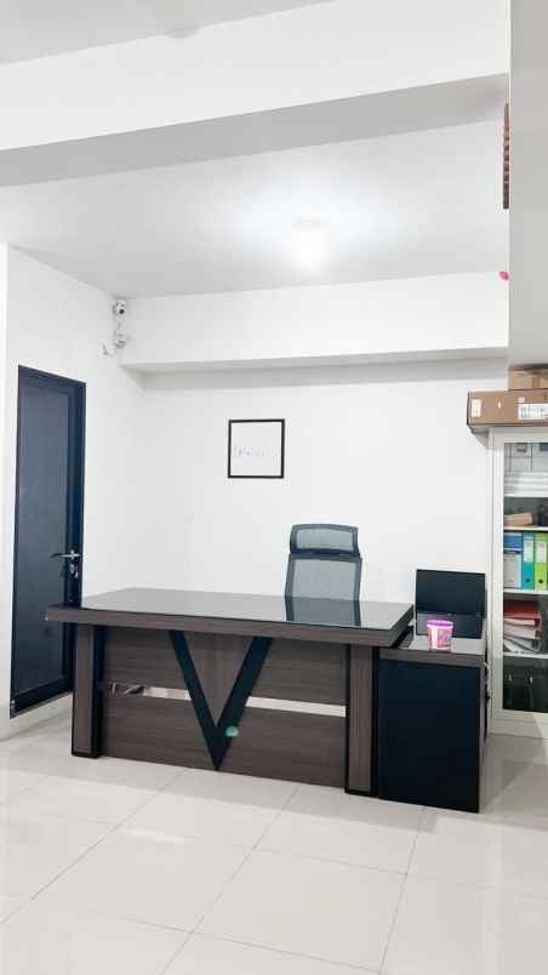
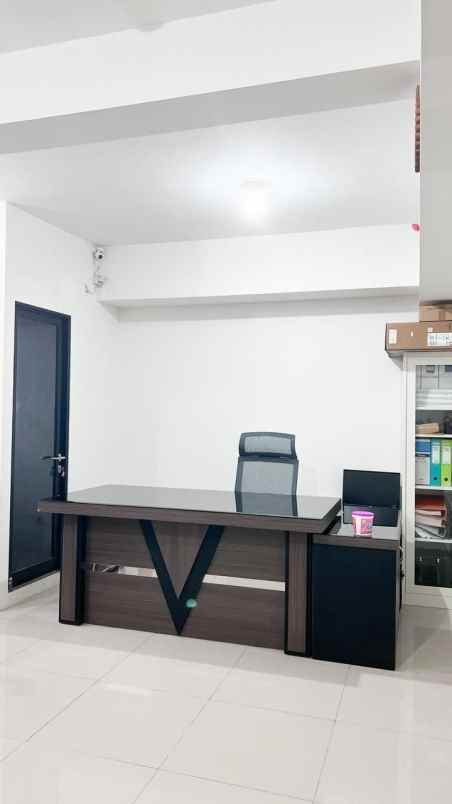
- wall art [227,417,286,480]
